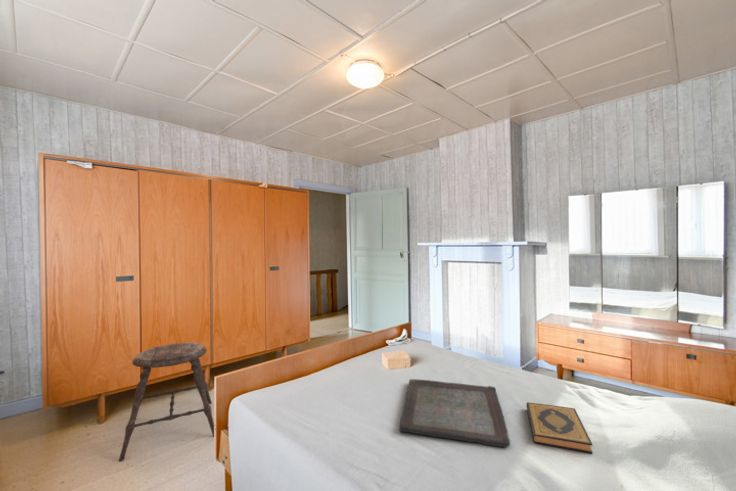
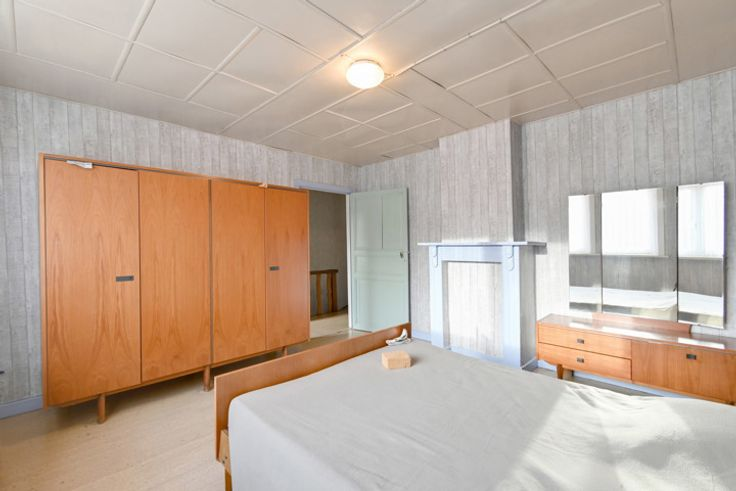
- serving tray [398,378,511,448]
- hardback book [525,401,594,455]
- stool [118,342,215,463]
